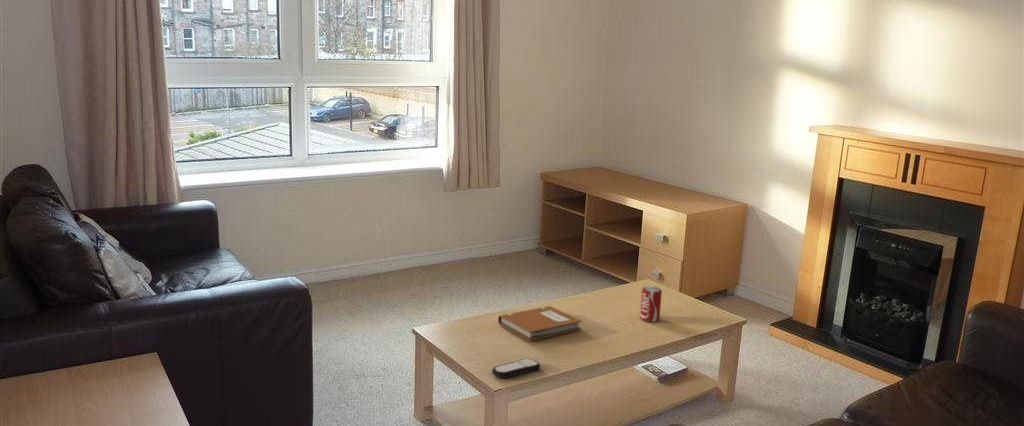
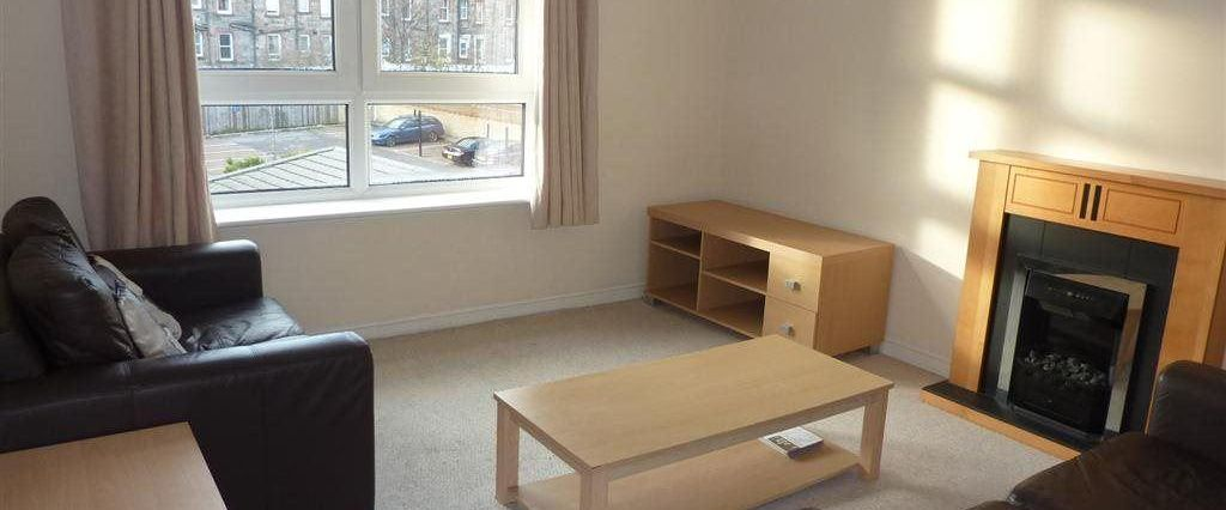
- notebook [497,305,583,342]
- remote control [491,357,541,379]
- beverage can [639,285,663,323]
